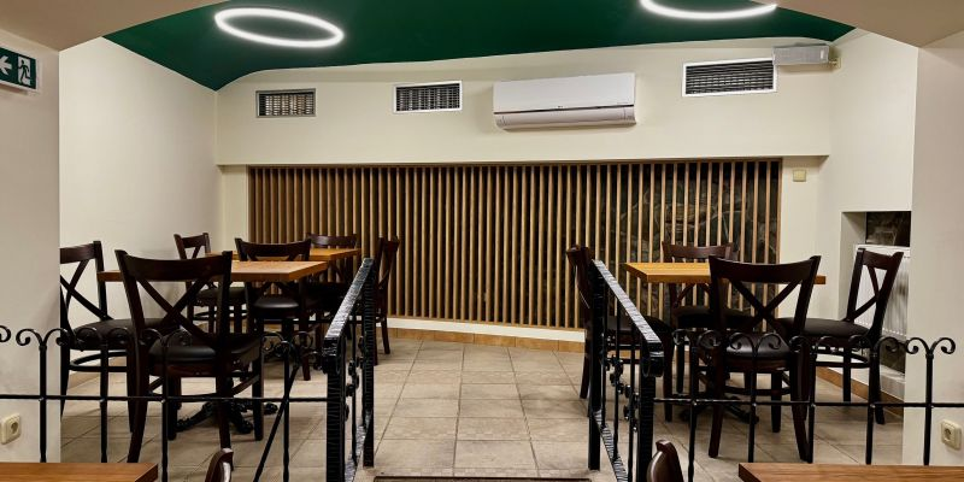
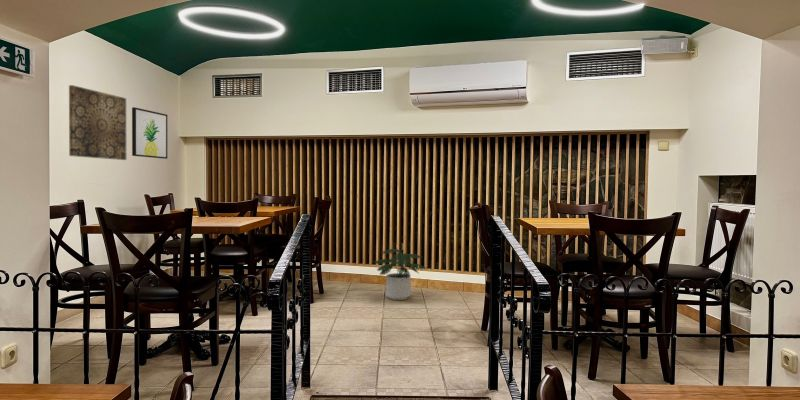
+ wall art [131,106,168,160]
+ potted plant [373,248,429,301]
+ wall art [68,84,127,161]
